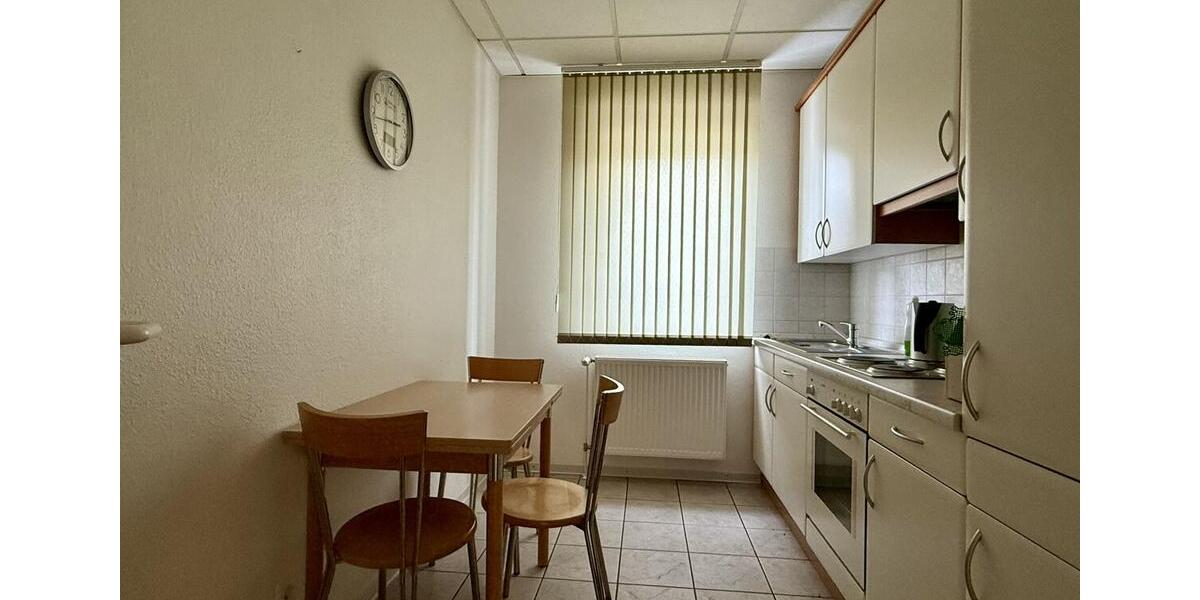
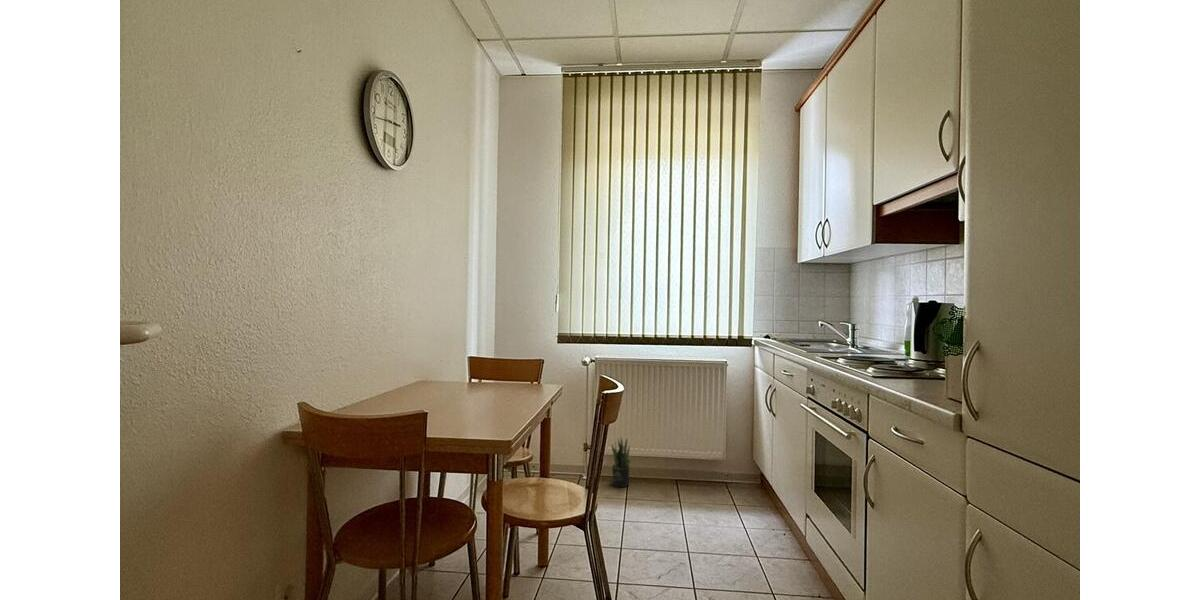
+ potted plant [611,437,632,488]
